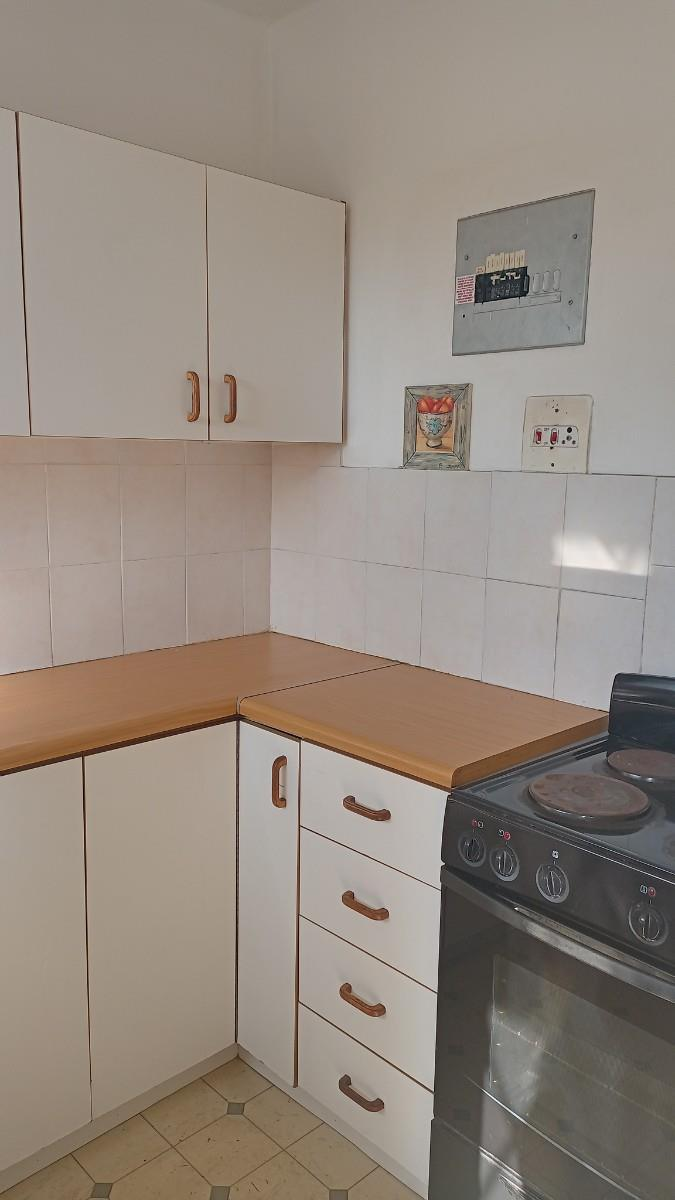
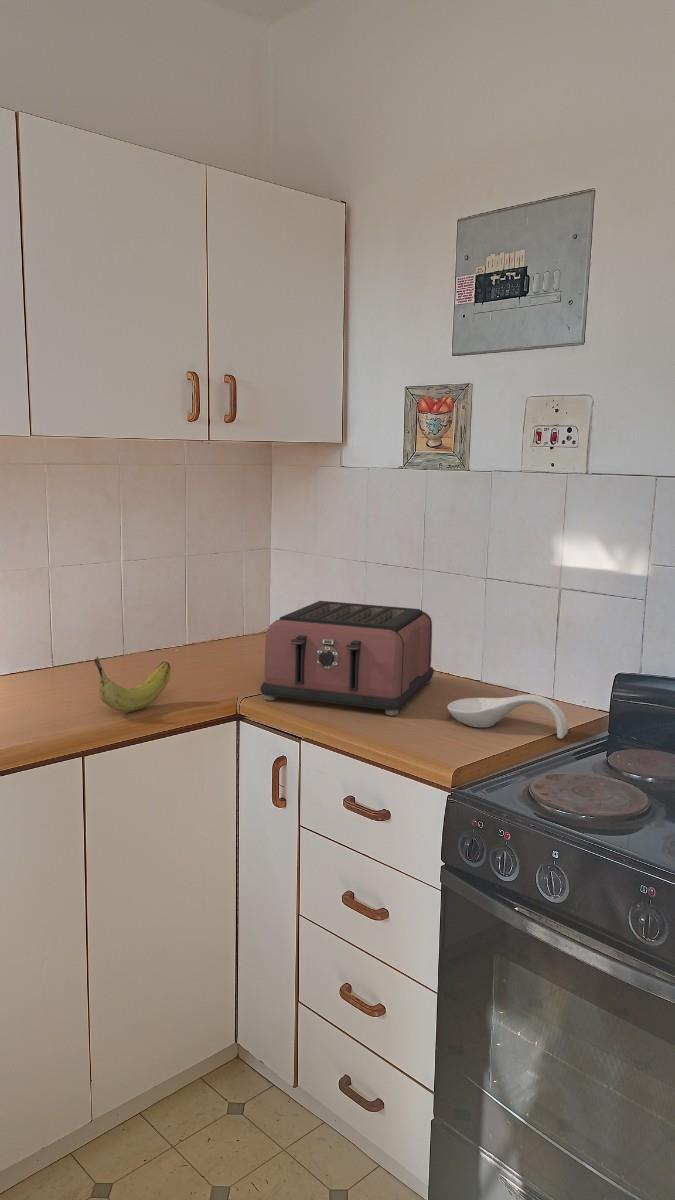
+ fruit [93,655,171,713]
+ toaster [260,600,435,717]
+ spoon rest [446,693,569,740]
